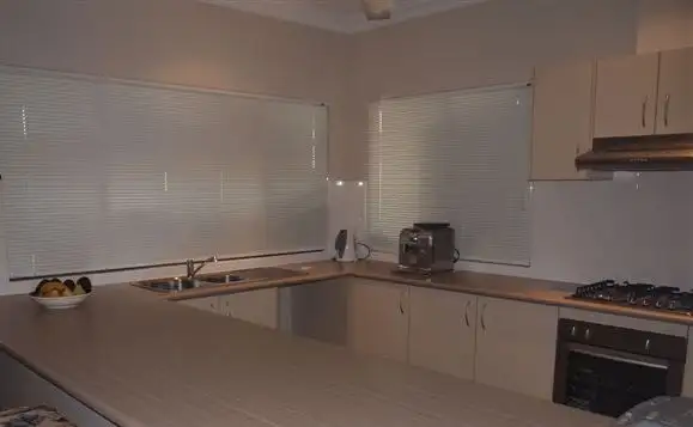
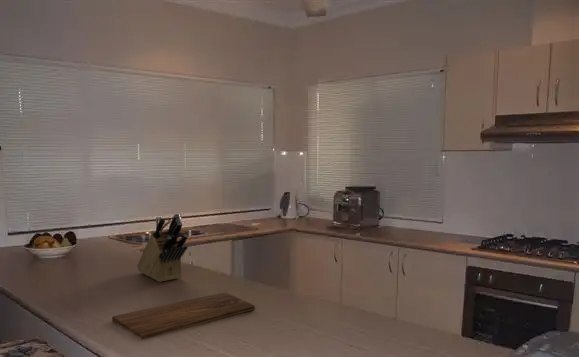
+ knife block [136,213,189,283]
+ cutting board [111,292,256,340]
